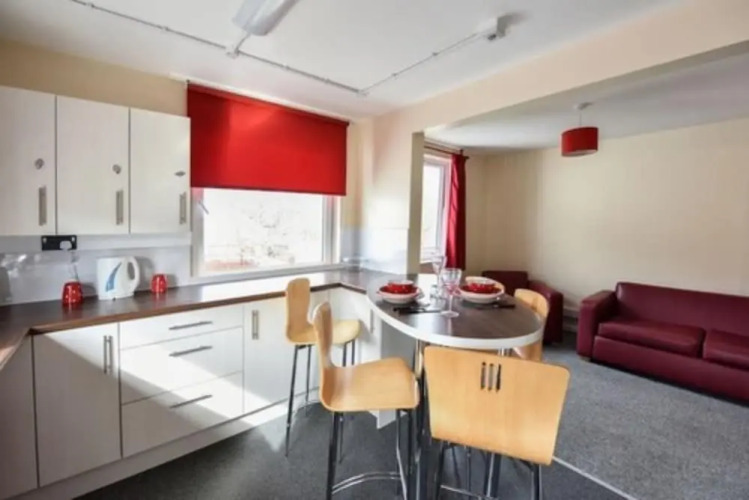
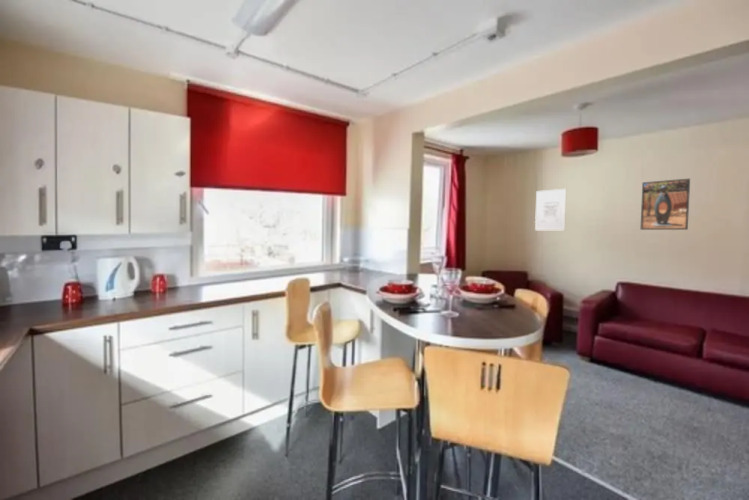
+ wall art [534,188,567,231]
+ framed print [639,178,691,231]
